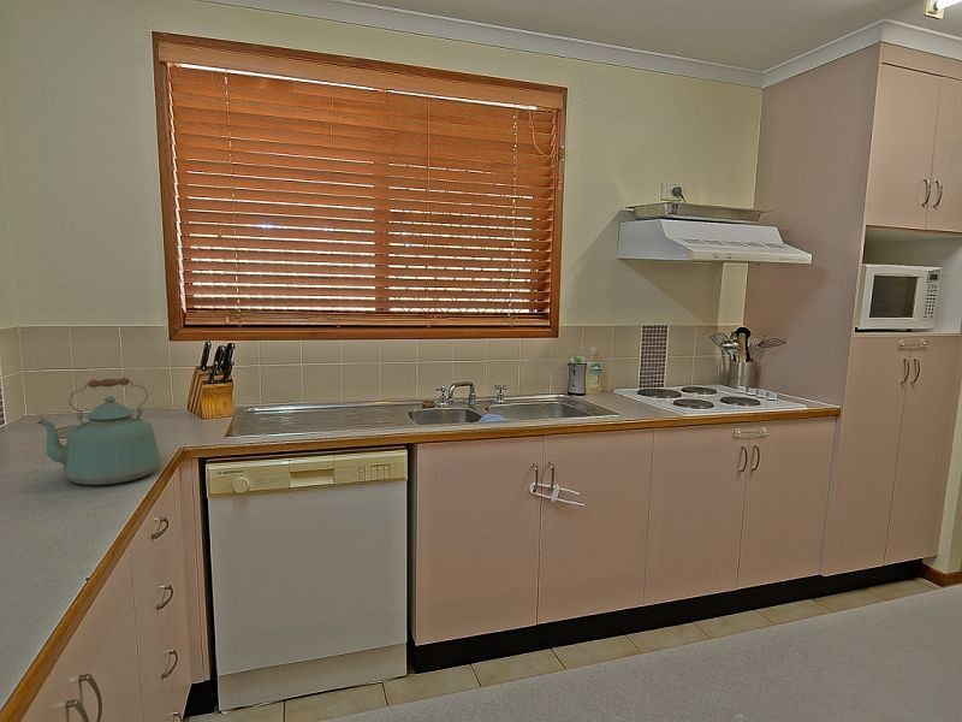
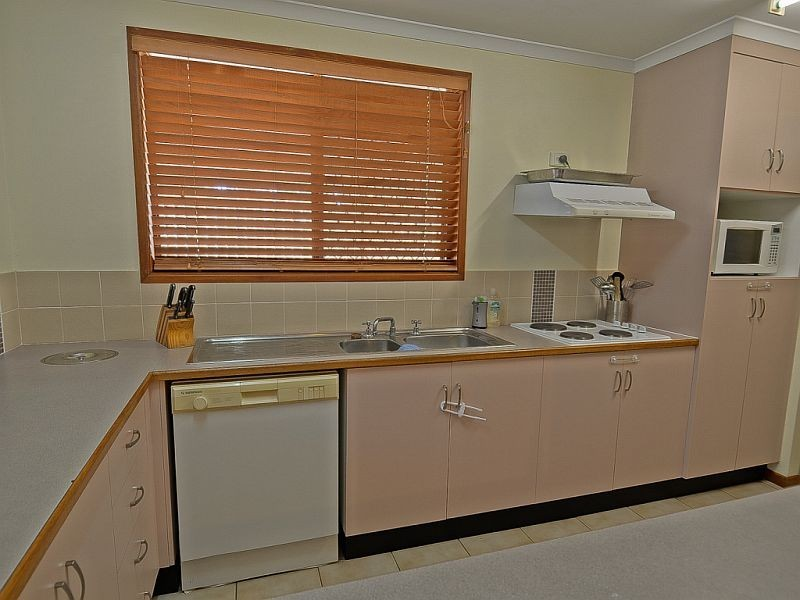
- kettle [36,377,161,486]
